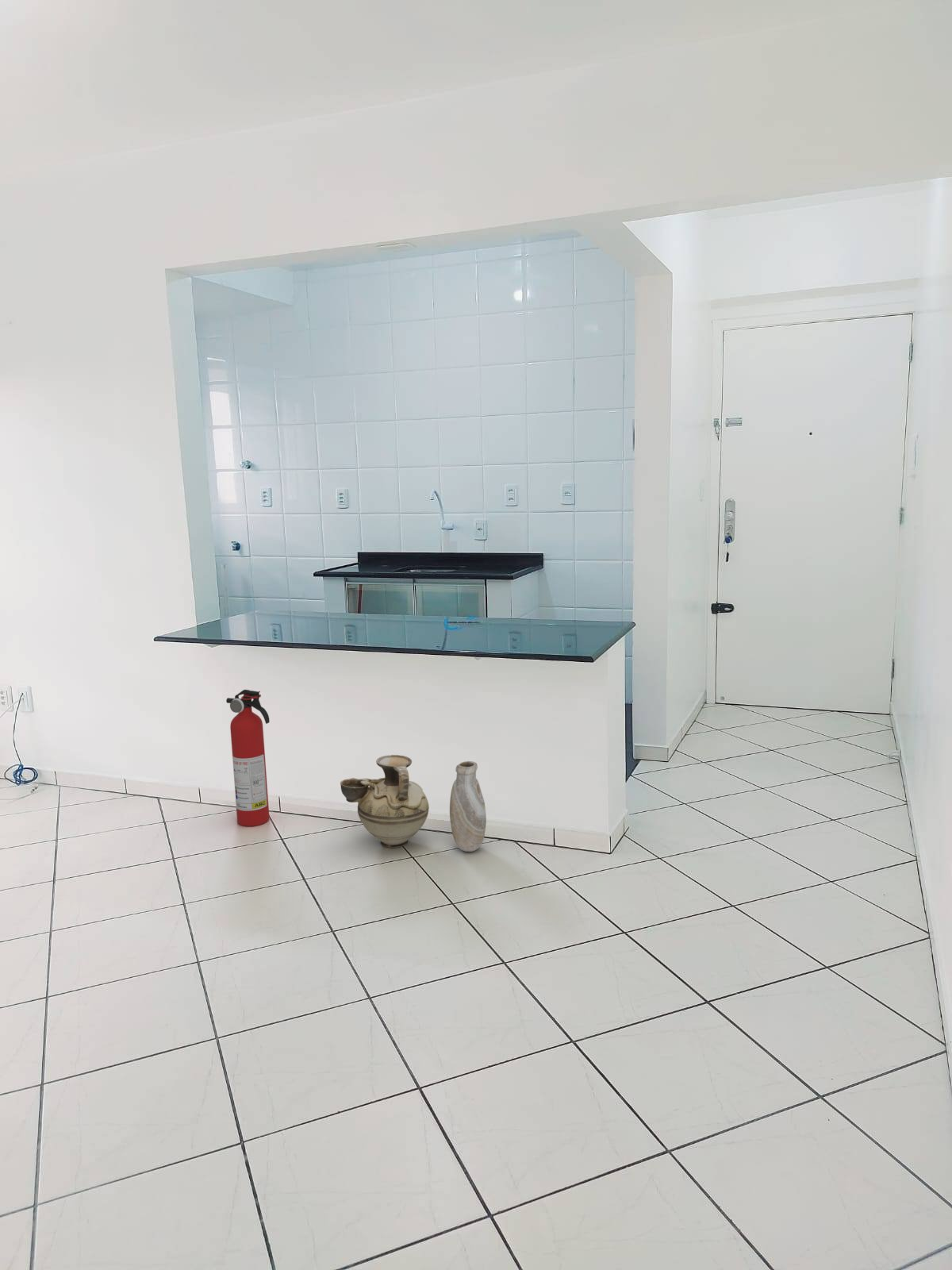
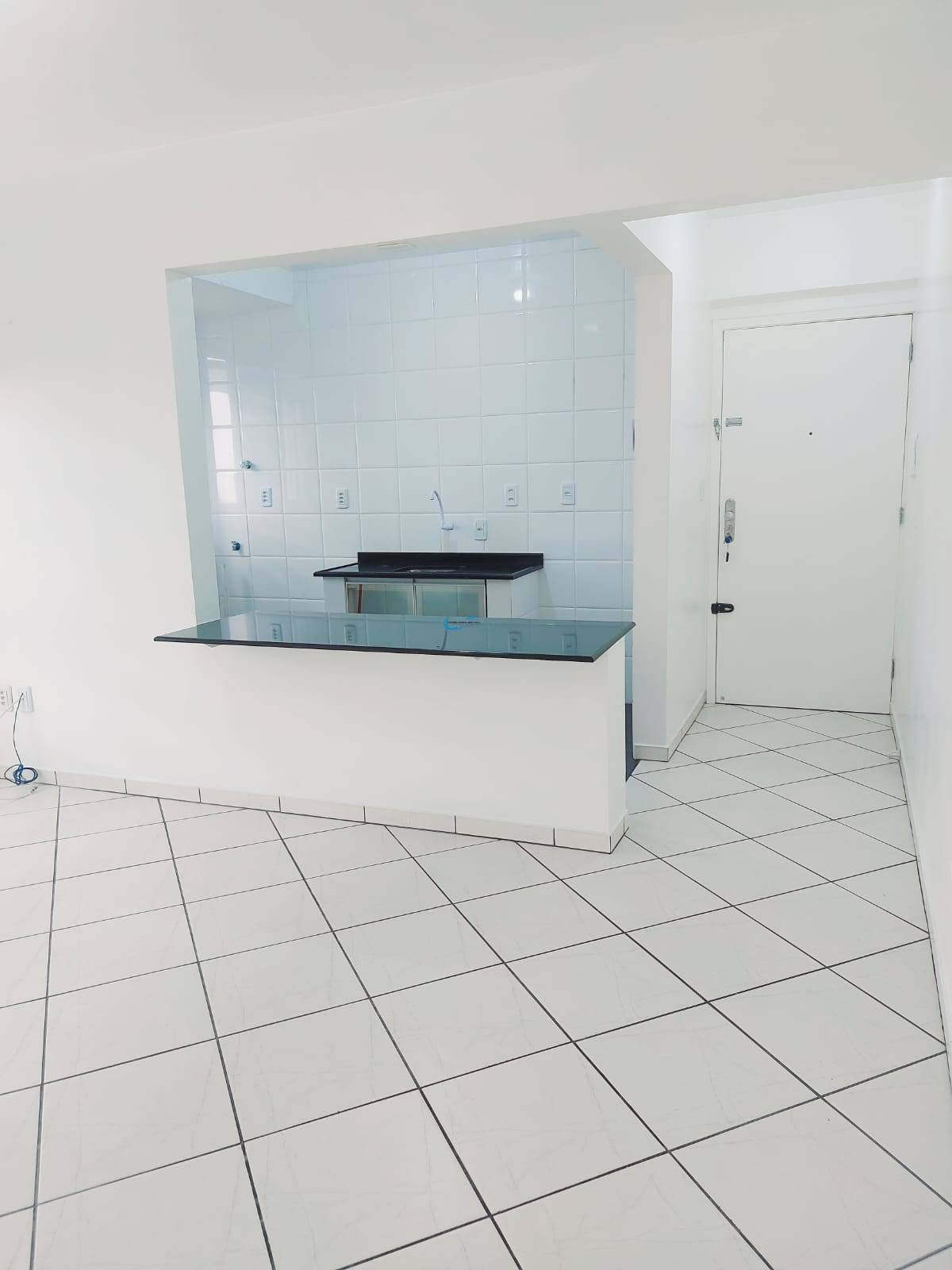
- vase [449,760,487,852]
- ceramic jug [340,754,430,849]
- fire extinguisher [225,689,271,827]
